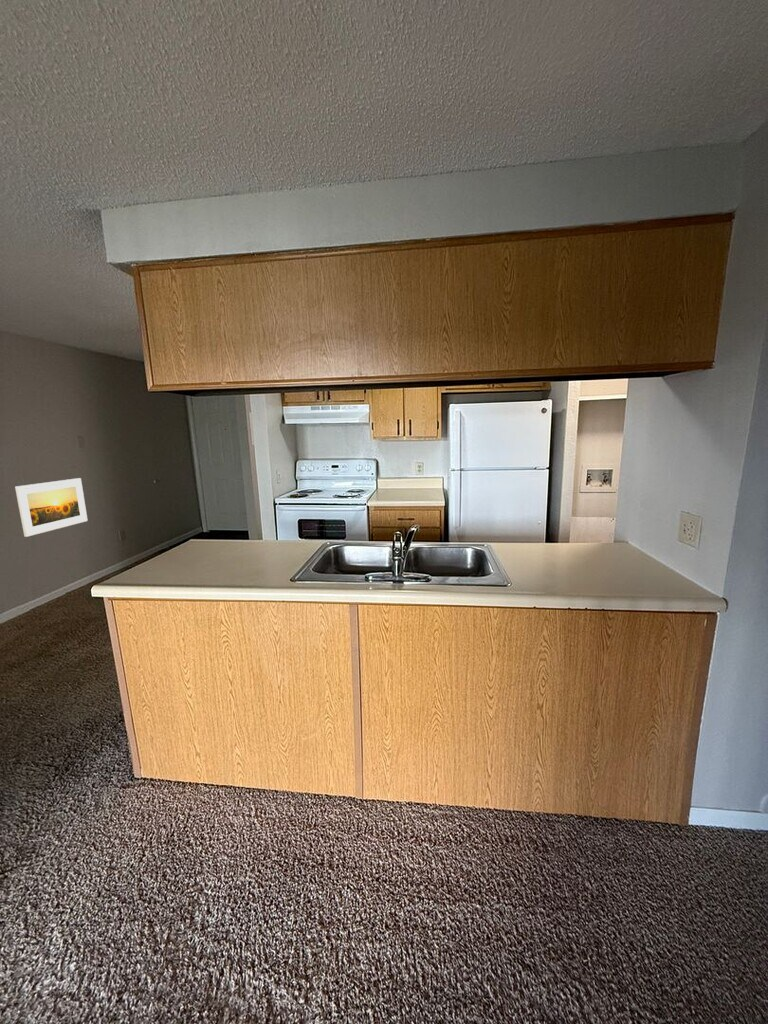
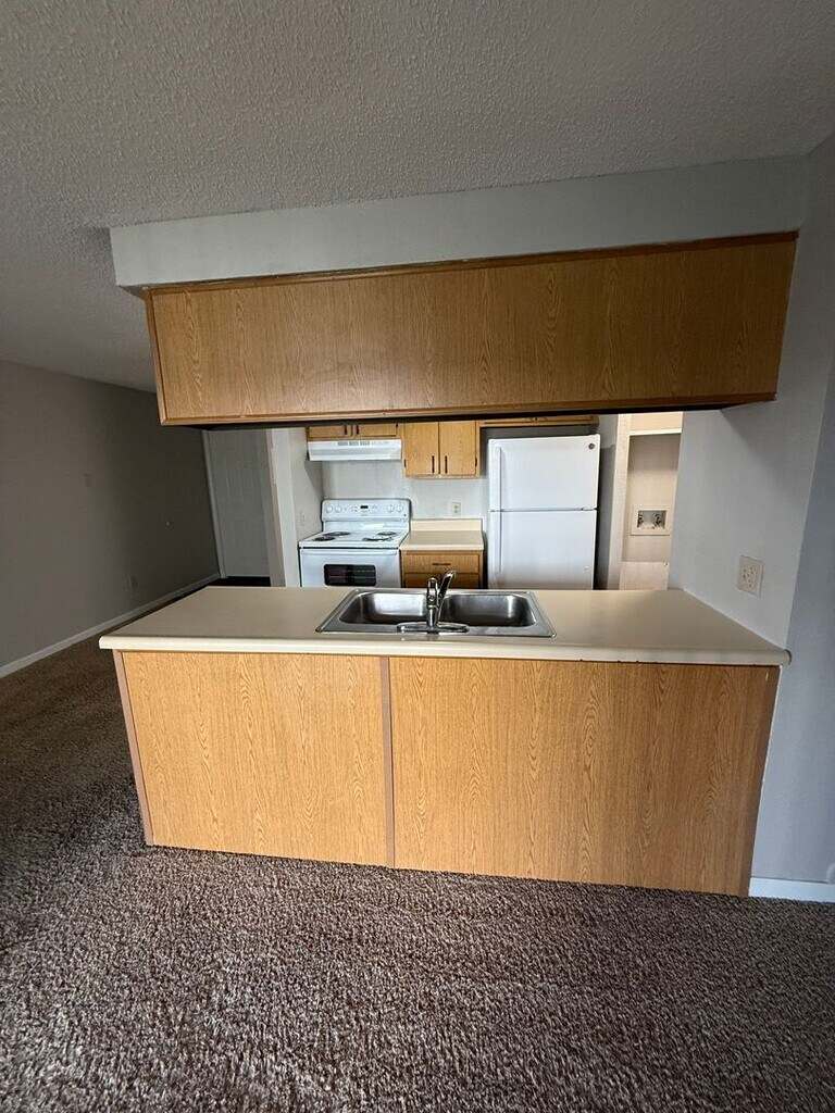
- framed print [14,477,88,538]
